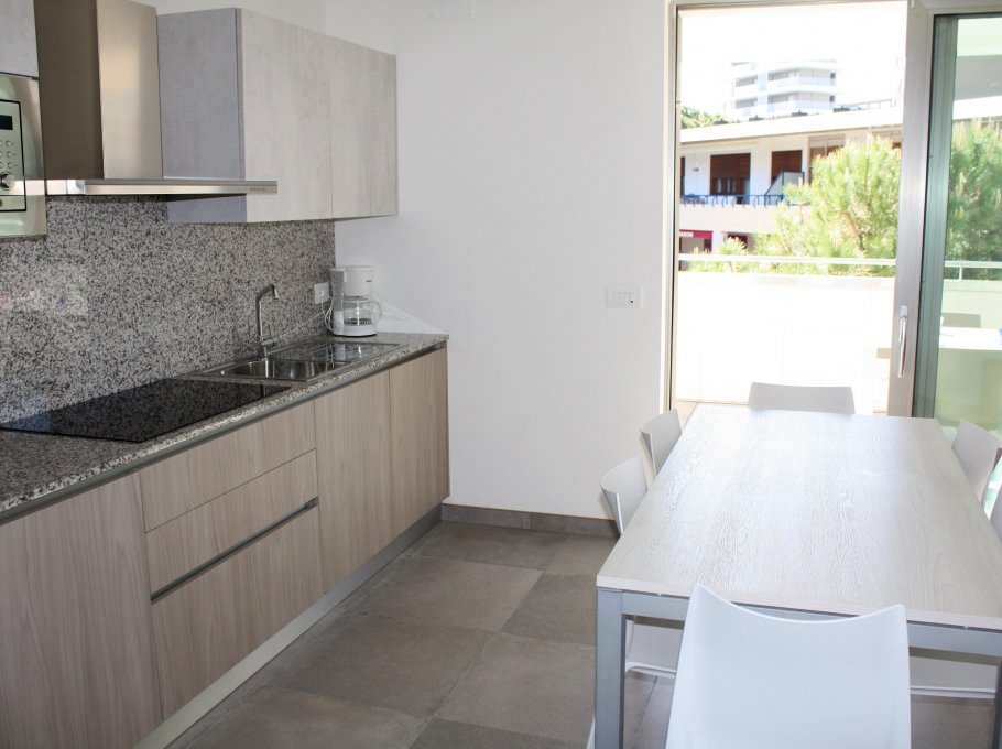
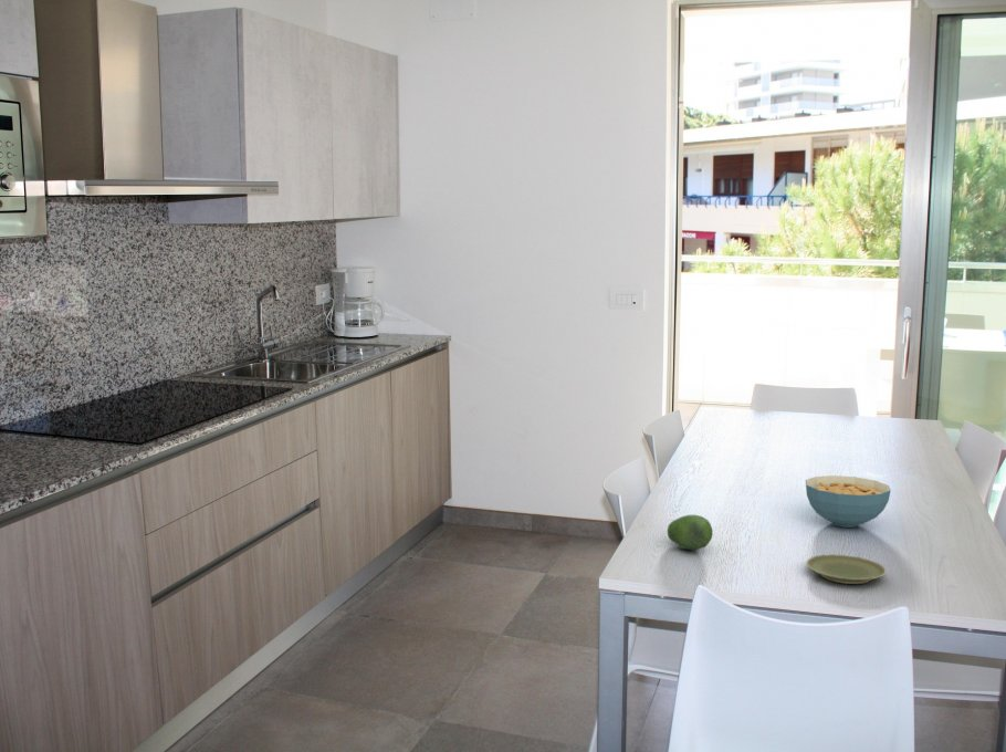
+ fruit [667,513,714,551]
+ plate [805,553,888,585]
+ cereal bowl [805,474,892,529]
